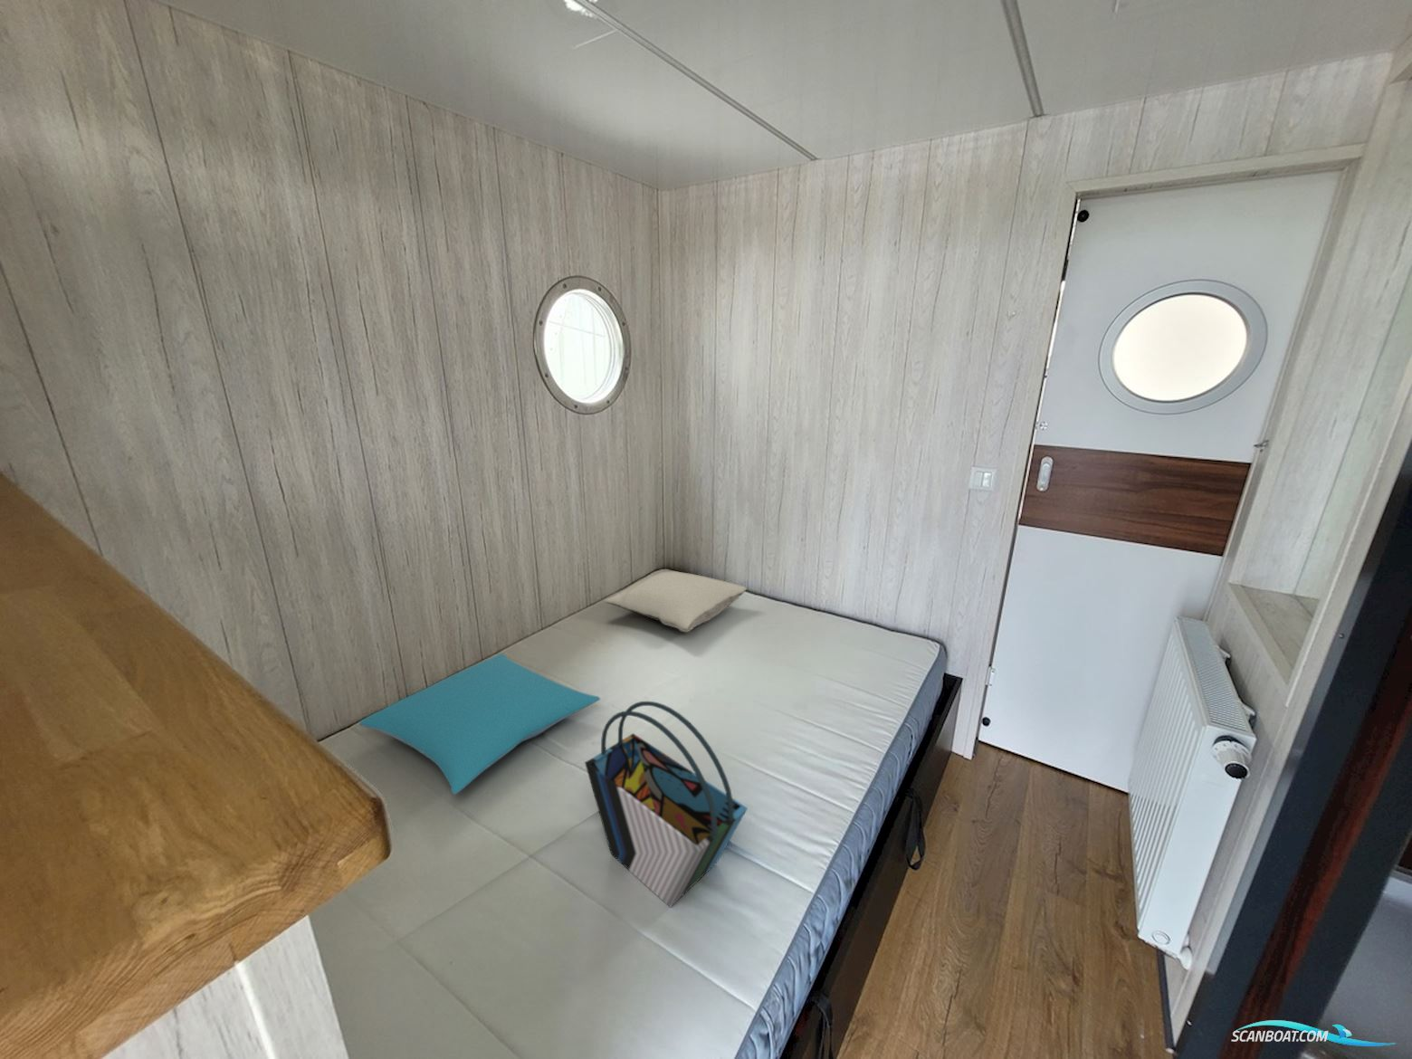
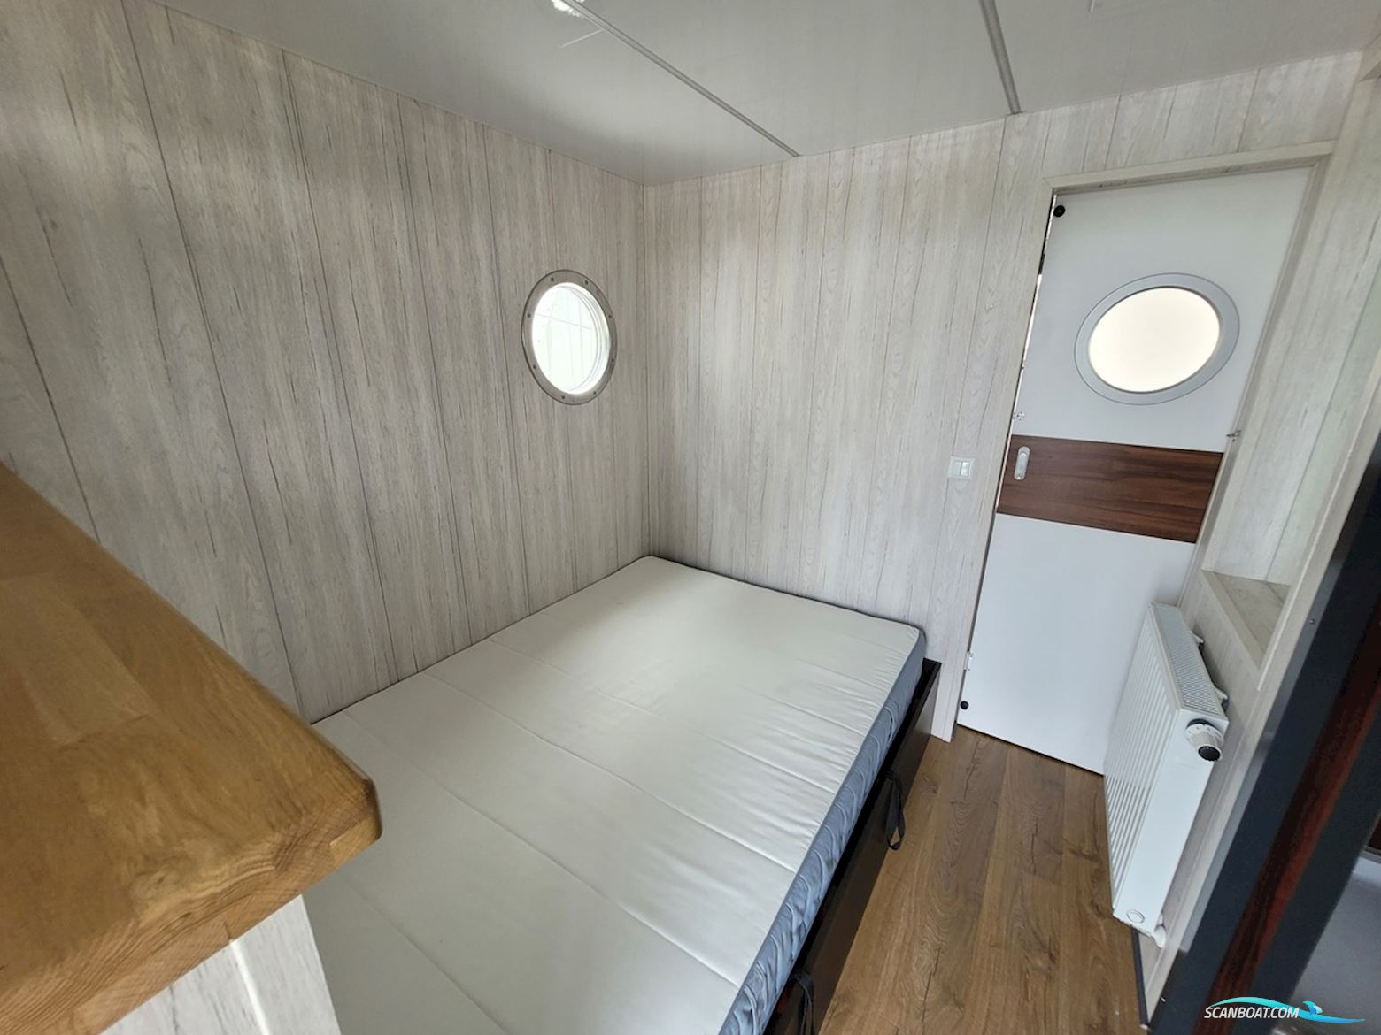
- tote bag [584,701,748,908]
- pillow [604,571,747,634]
- pillow [358,653,601,795]
